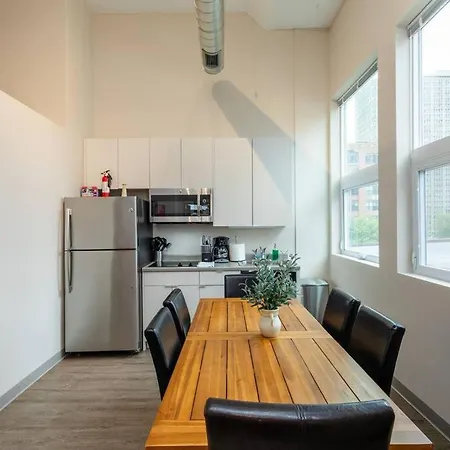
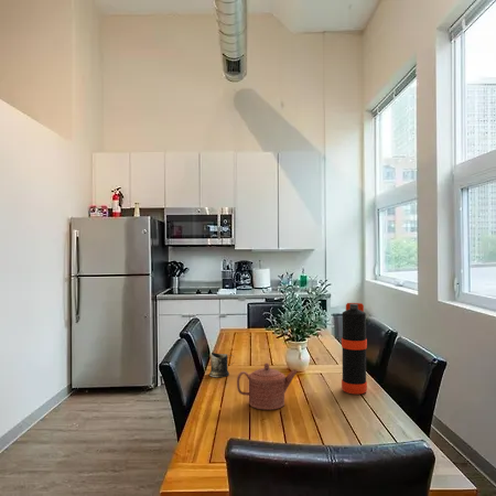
+ mug [208,352,236,378]
+ teapot [236,362,299,411]
+ bottle [341,302,368,396]
